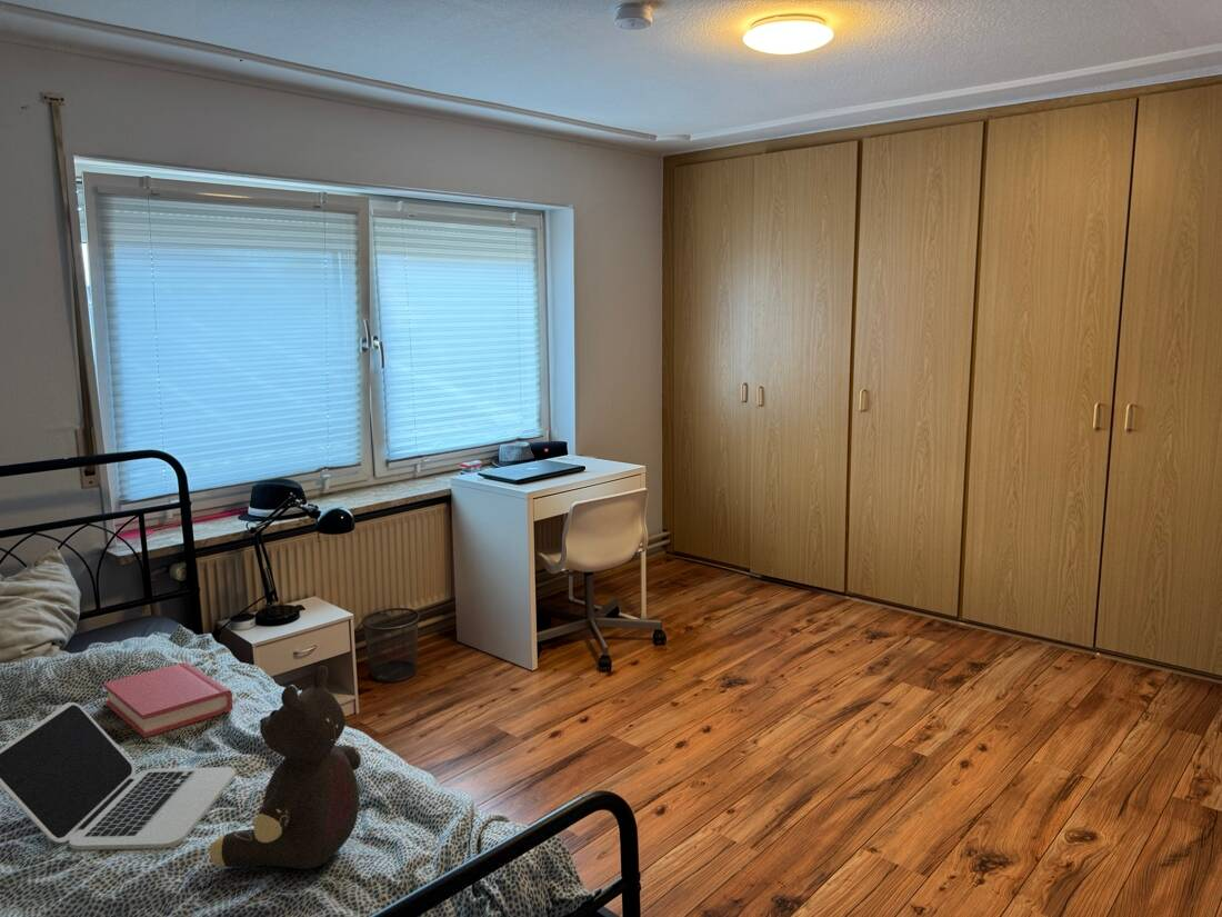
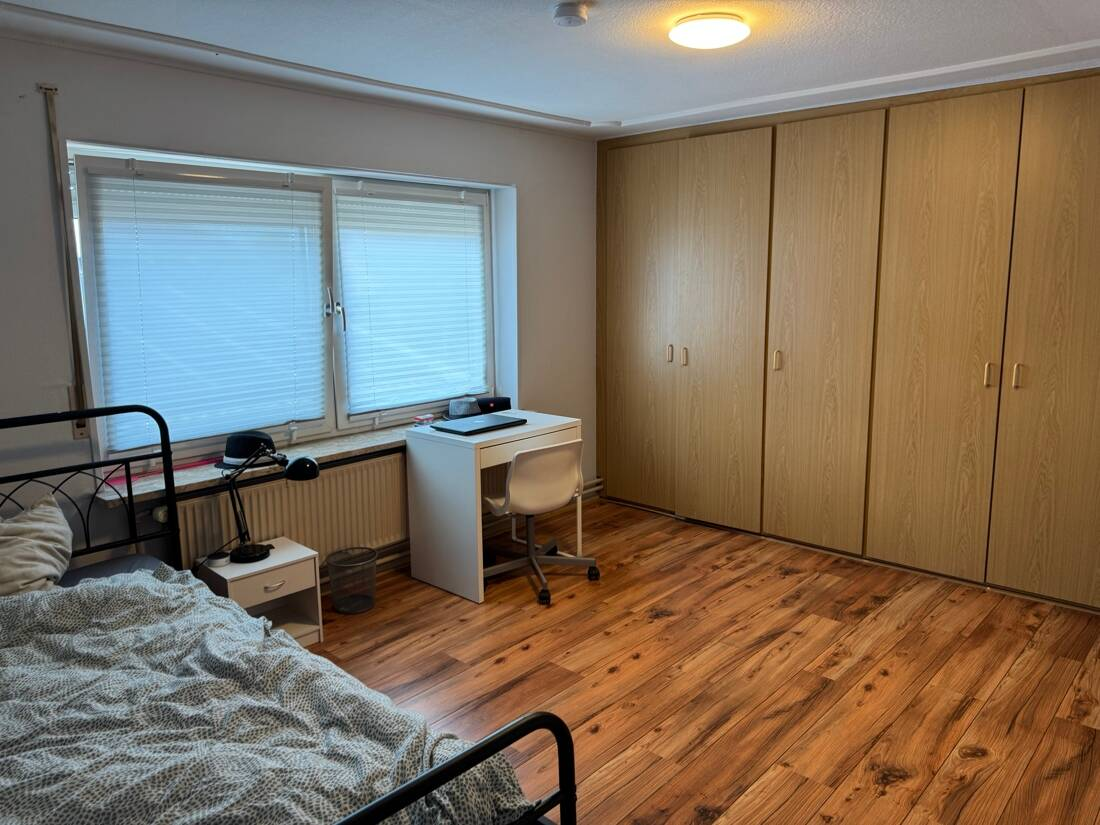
- hardback book [102,661,234,739]
- laptop [0,701,237,851]
- teddy bear [208,665,362,869]
